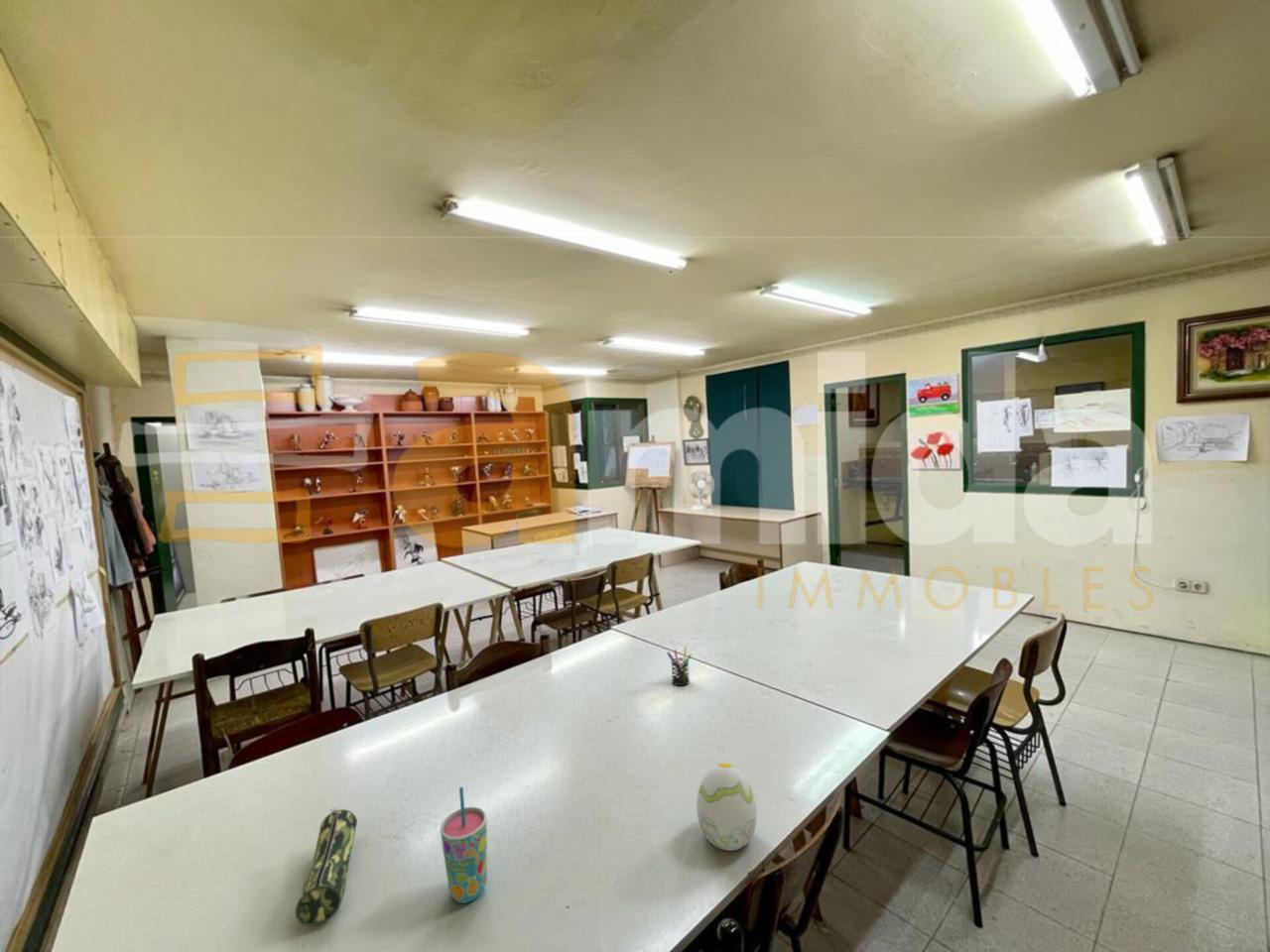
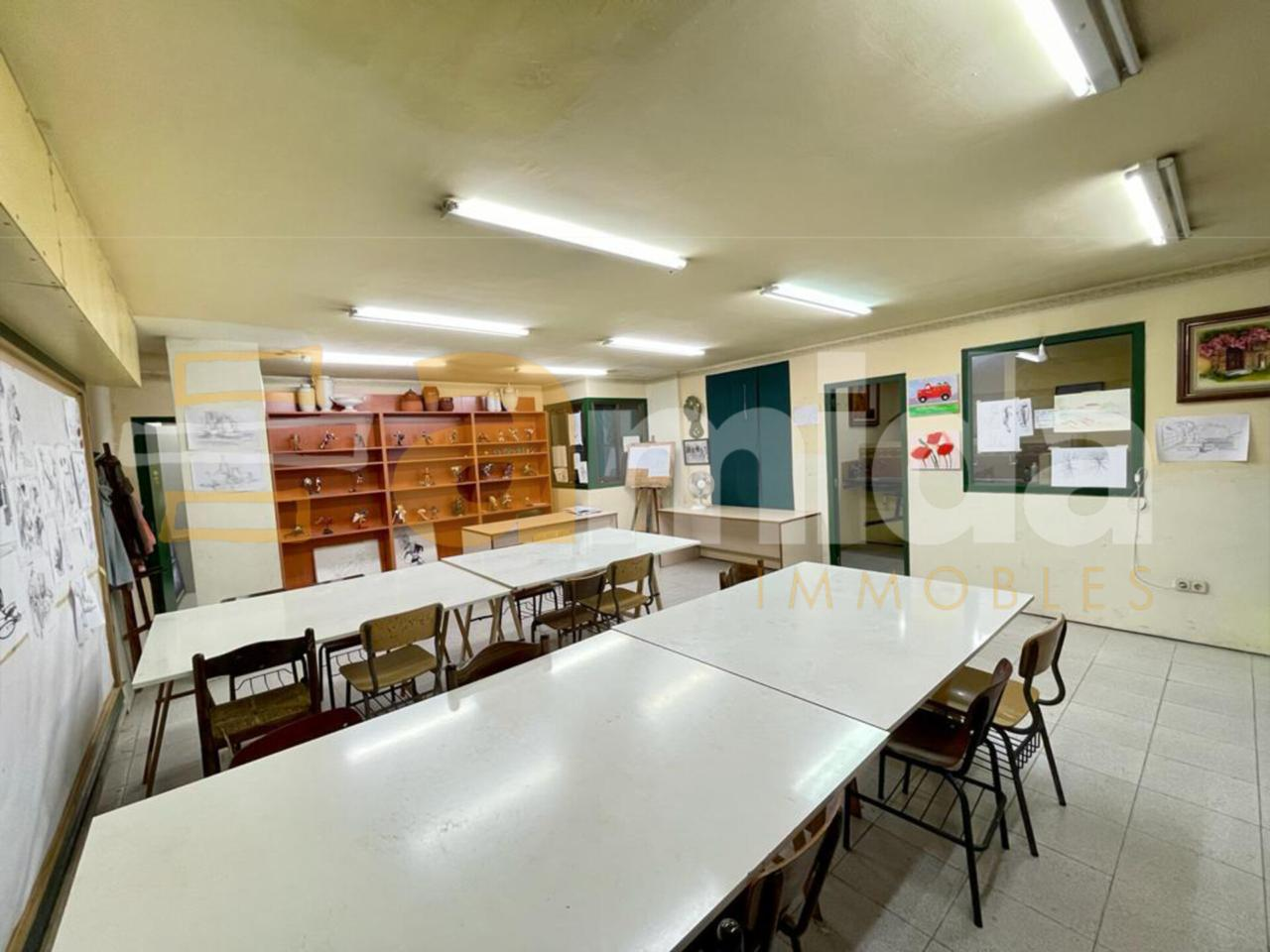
- pen holder [666,646,693,686]
- cup [440,785,488,904]
- pencil case [295,807,358,927]
- decorative egg [696,763,758,852]
